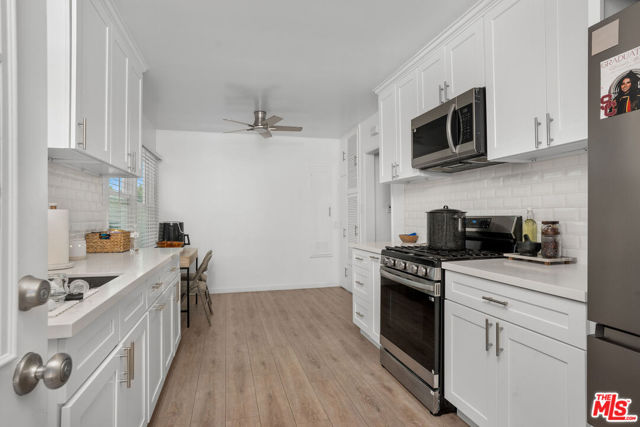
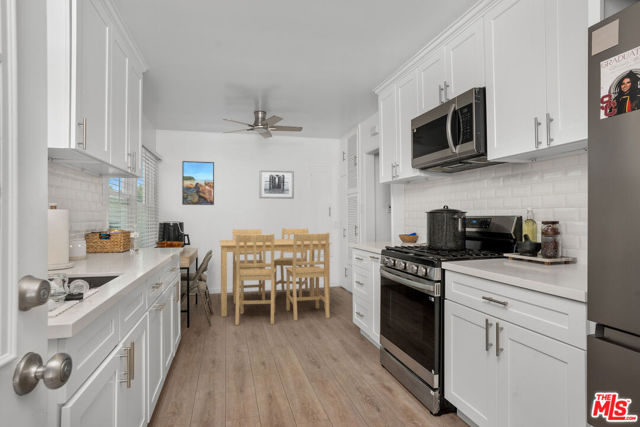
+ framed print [181,160,215,206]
+ wall art [258,168,295,200]
+ kitchen table [219,227,332,326]
